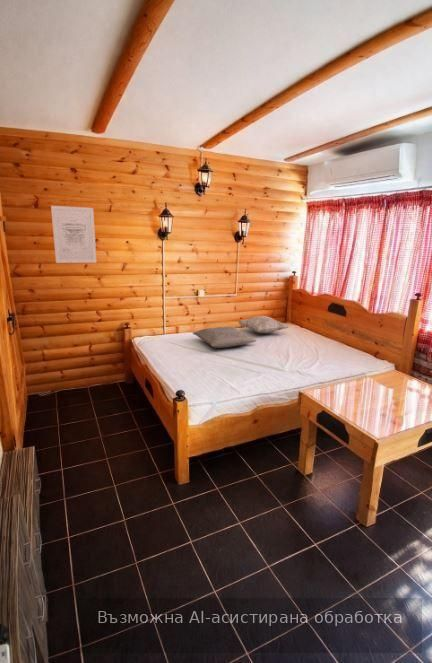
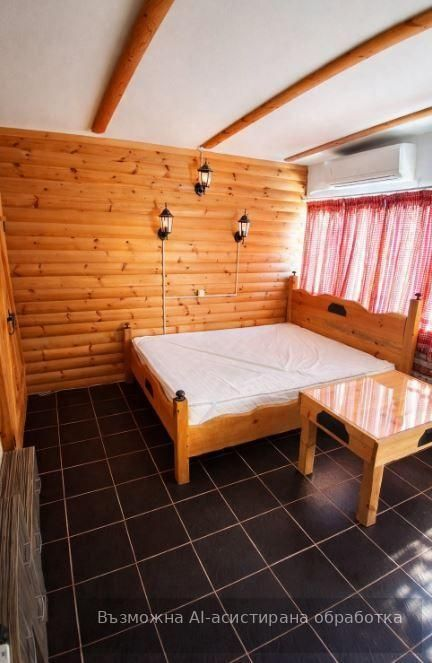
- pillow [192,326,257,349]
- wall art [50,205,98,264]
- decorative pillow [237,315,290,335]
